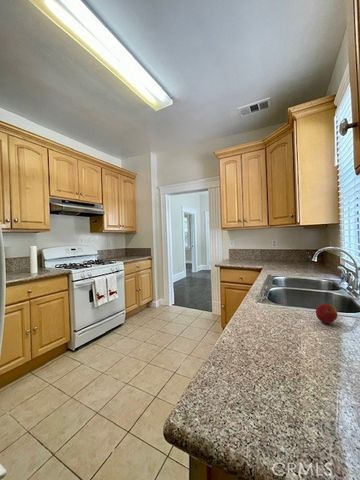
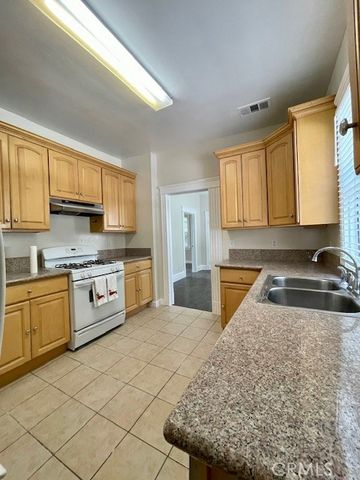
- apple [315,303,338,324]
